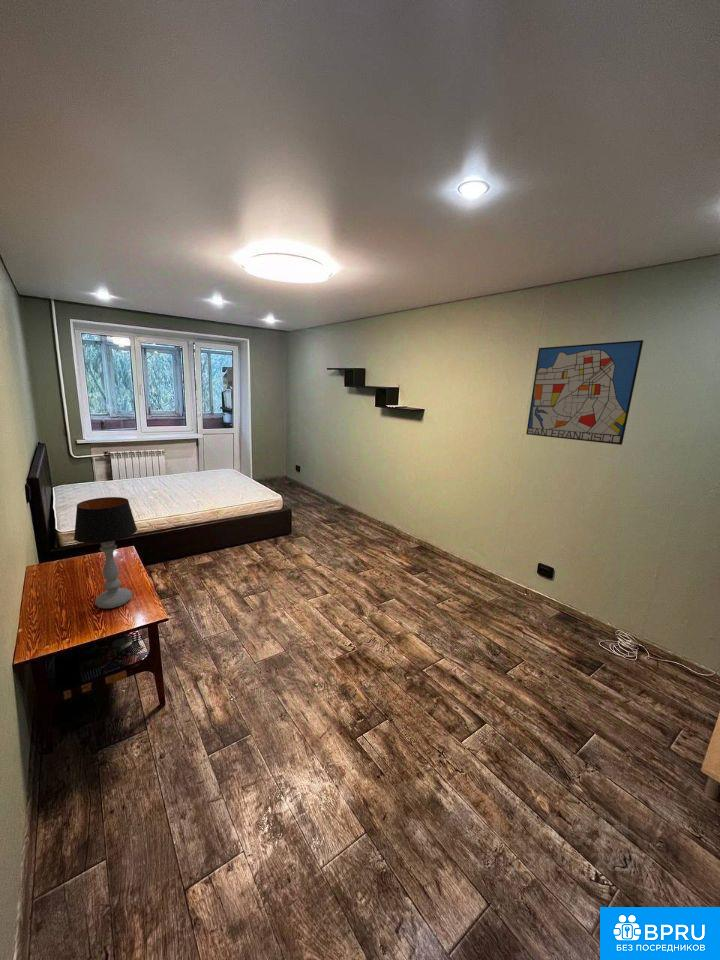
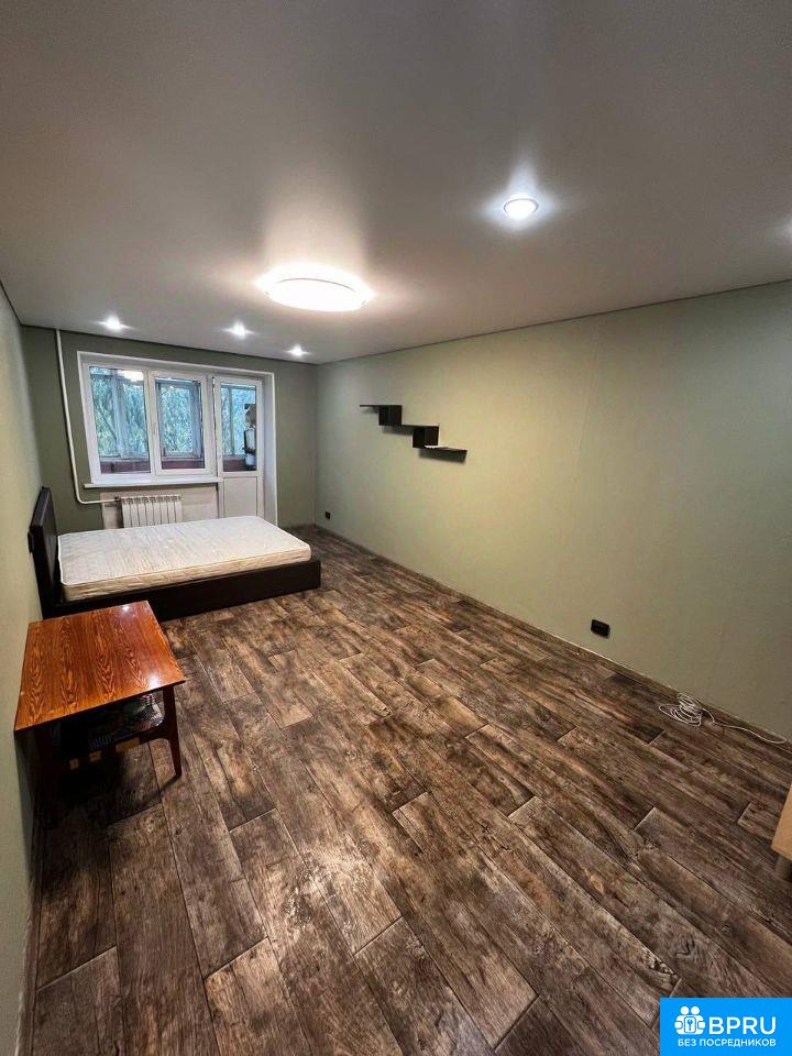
- wall art [525,339,644,446]
- table lamp [73,496,138,610]
